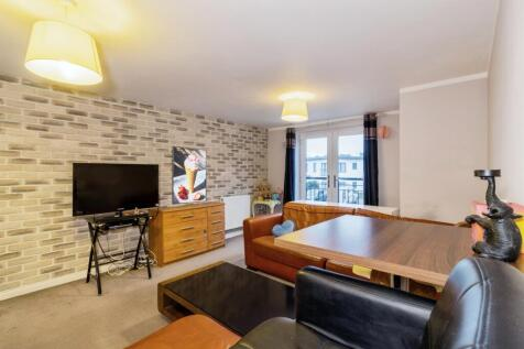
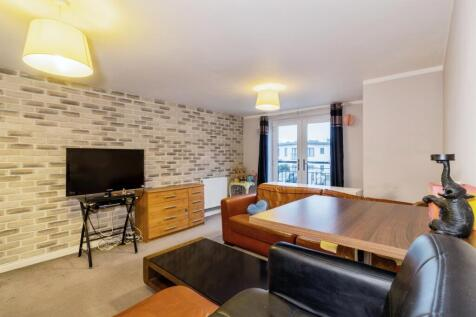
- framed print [171,145,208,206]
